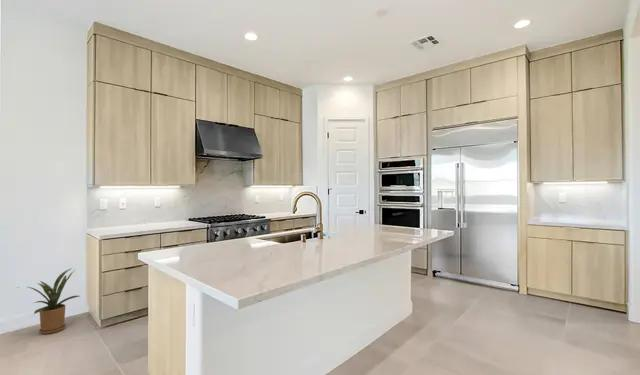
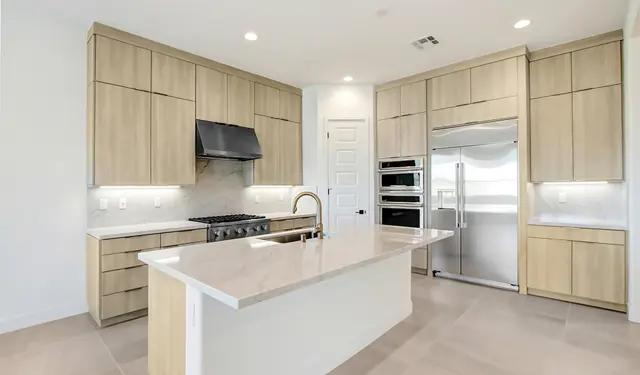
- house plant [16,267,80,335]
